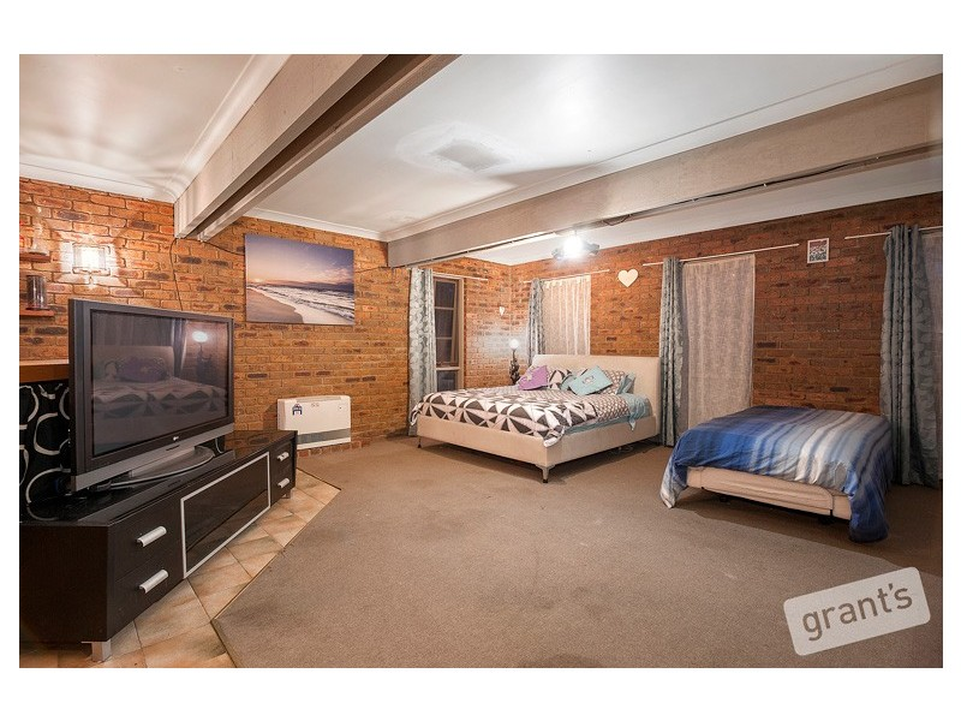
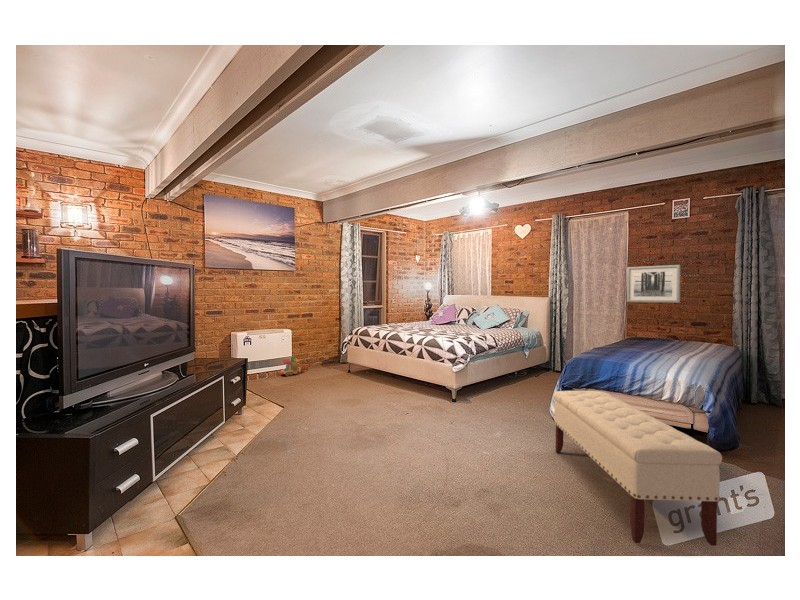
+ toy train [278,355,299,377]
+ wall art [626,264,681,304]
+ bench [553,390,723,547]
